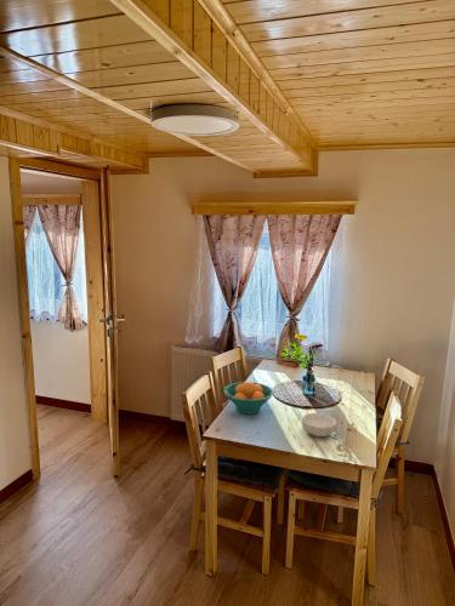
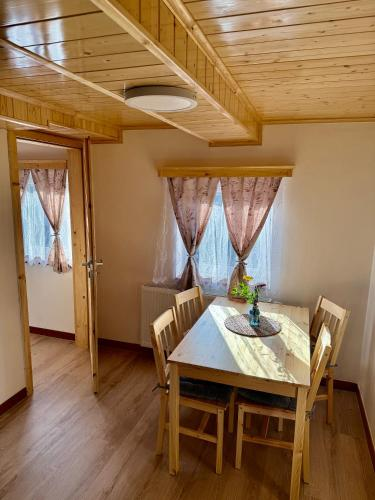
- cereal bowl [301,412,337,438]
- fruit bowl [222,381,275,416]
